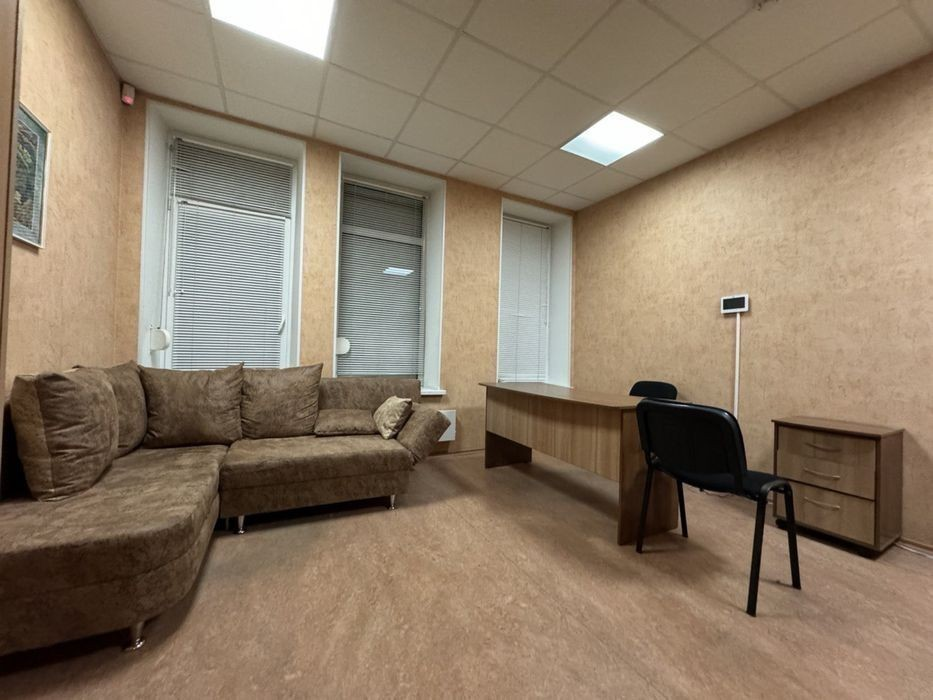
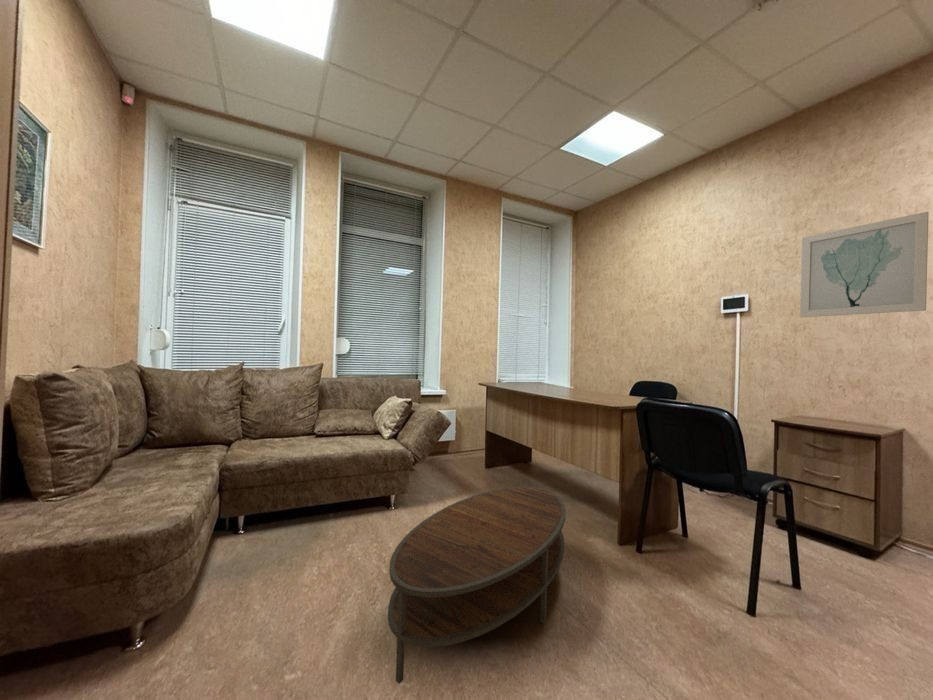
+ coffee table [387,486,566,684]
+ wall art [799,211,930,318]
